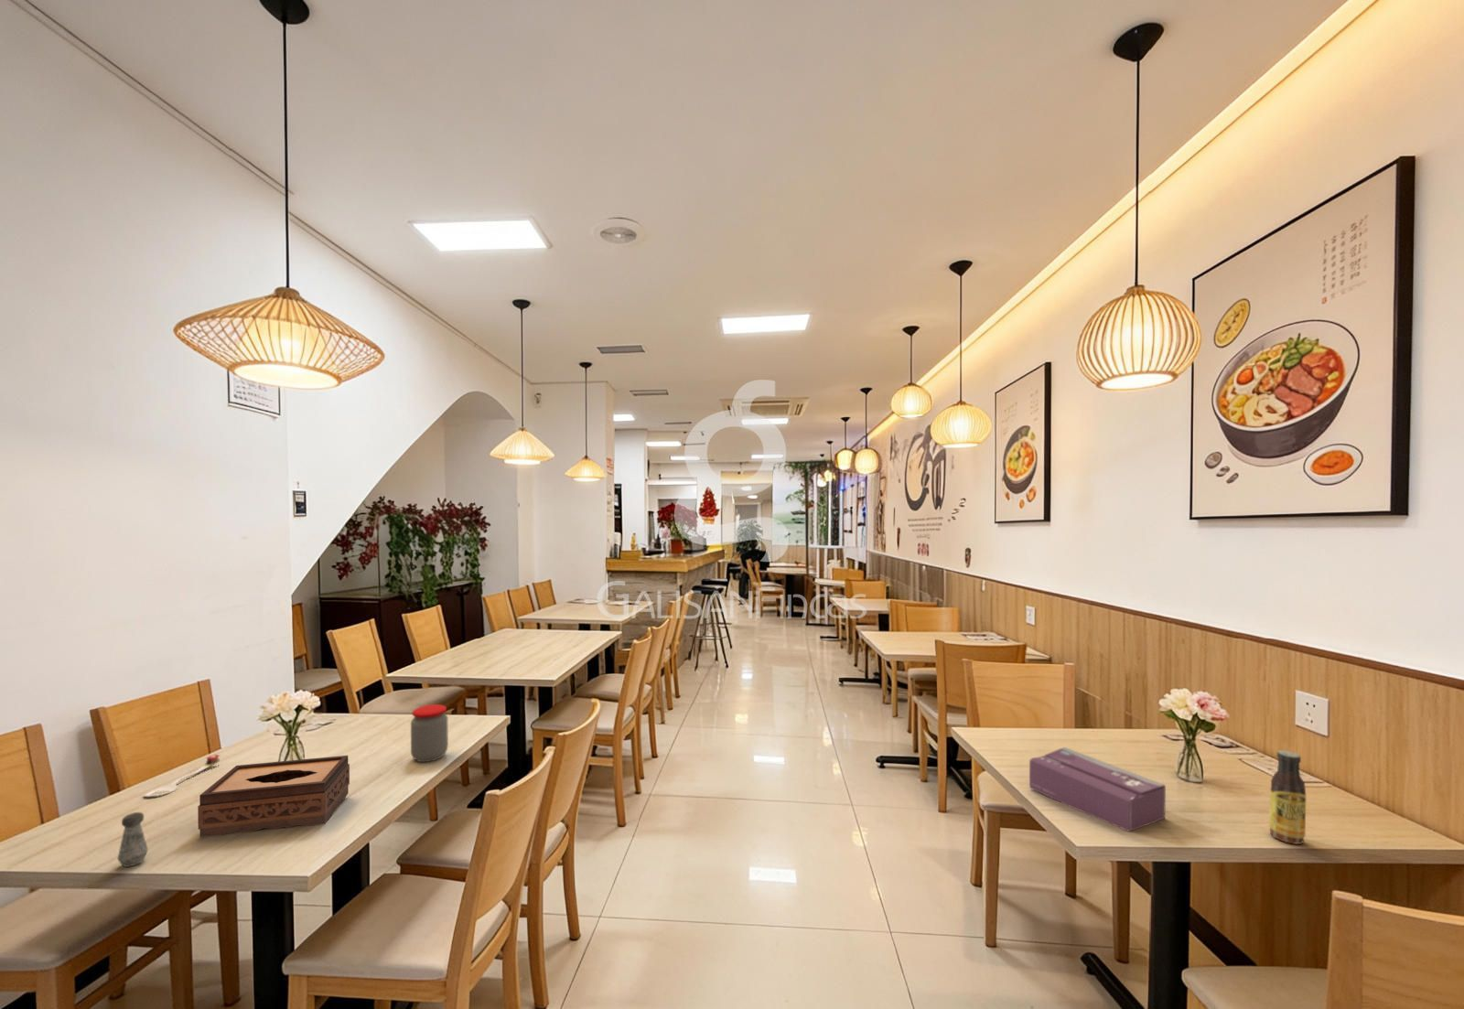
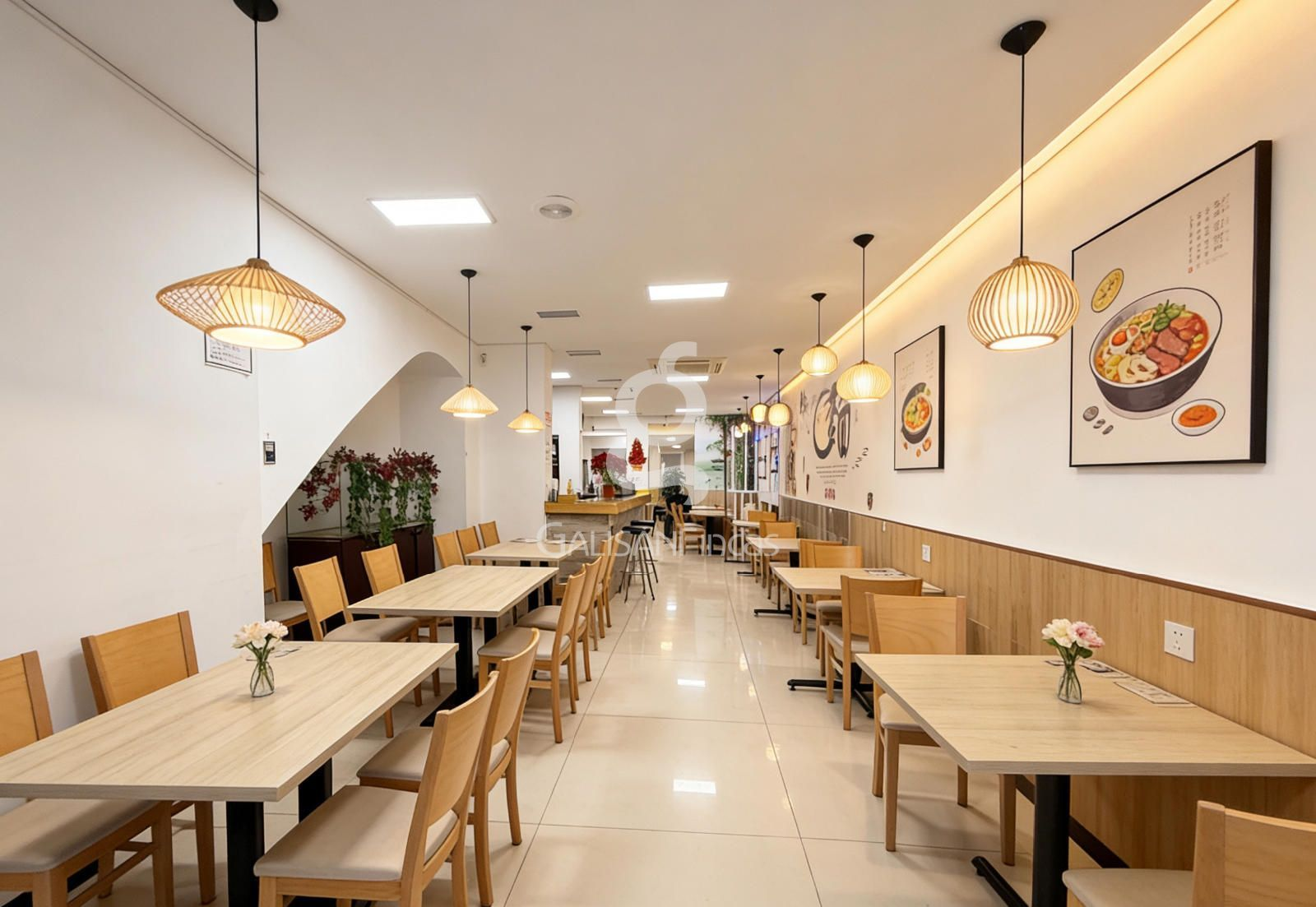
- tissue box [1028,746,1167,832]
- salt shaker [117,811,149,868]
- tissue box [197,754,350,838]
- jar [409,703,449,763]
- sauce bottle [1268,749,1307,845]
- spoon [142,754,221,798]
